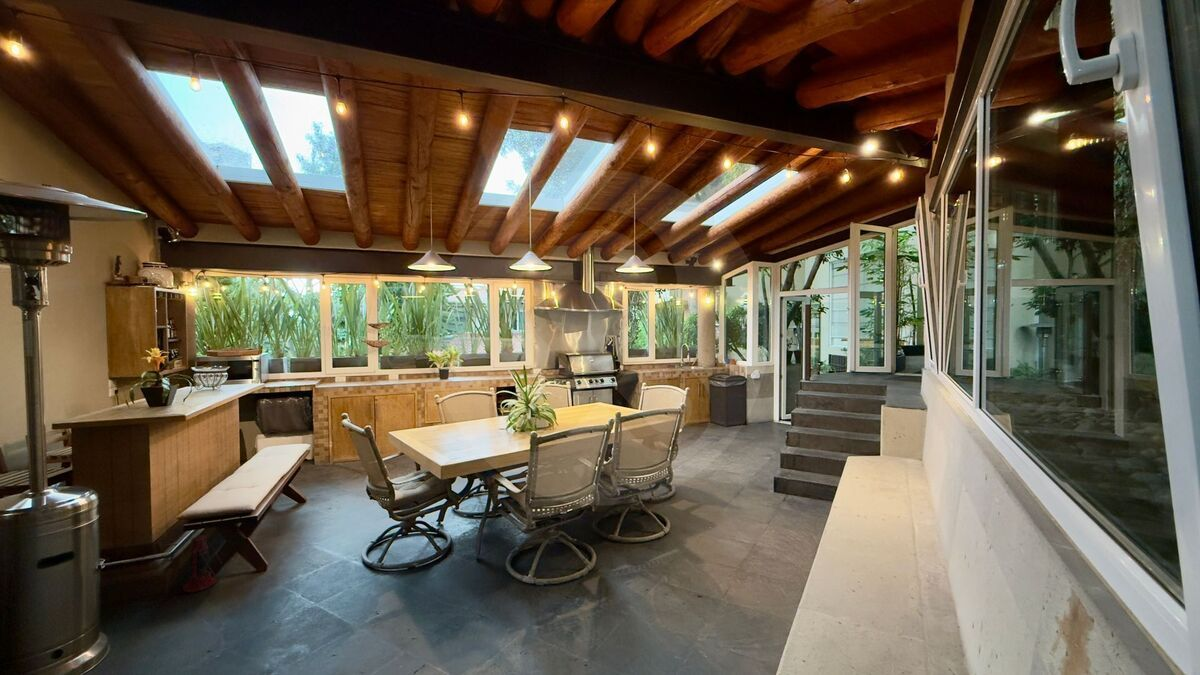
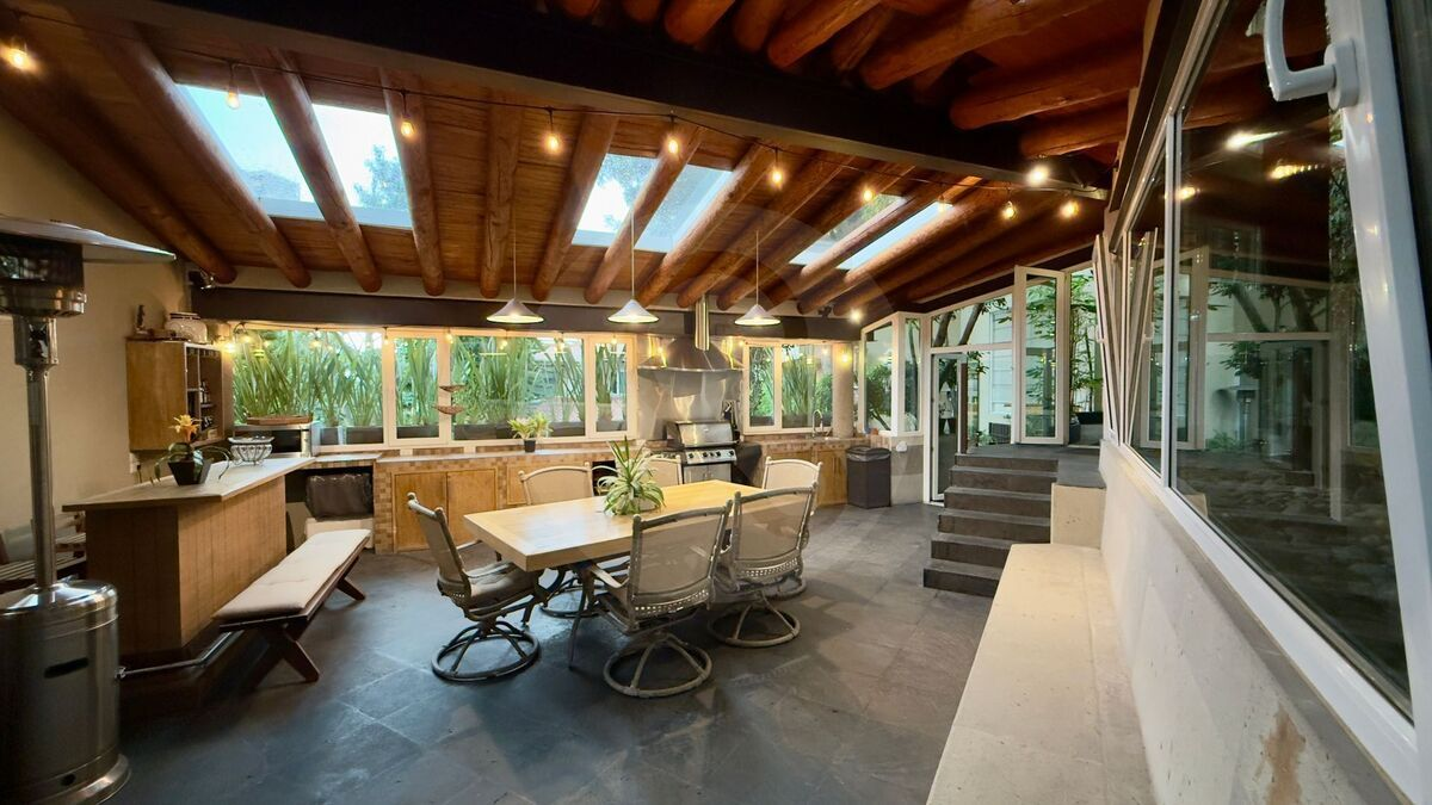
- lantern [182,534,227,594]
